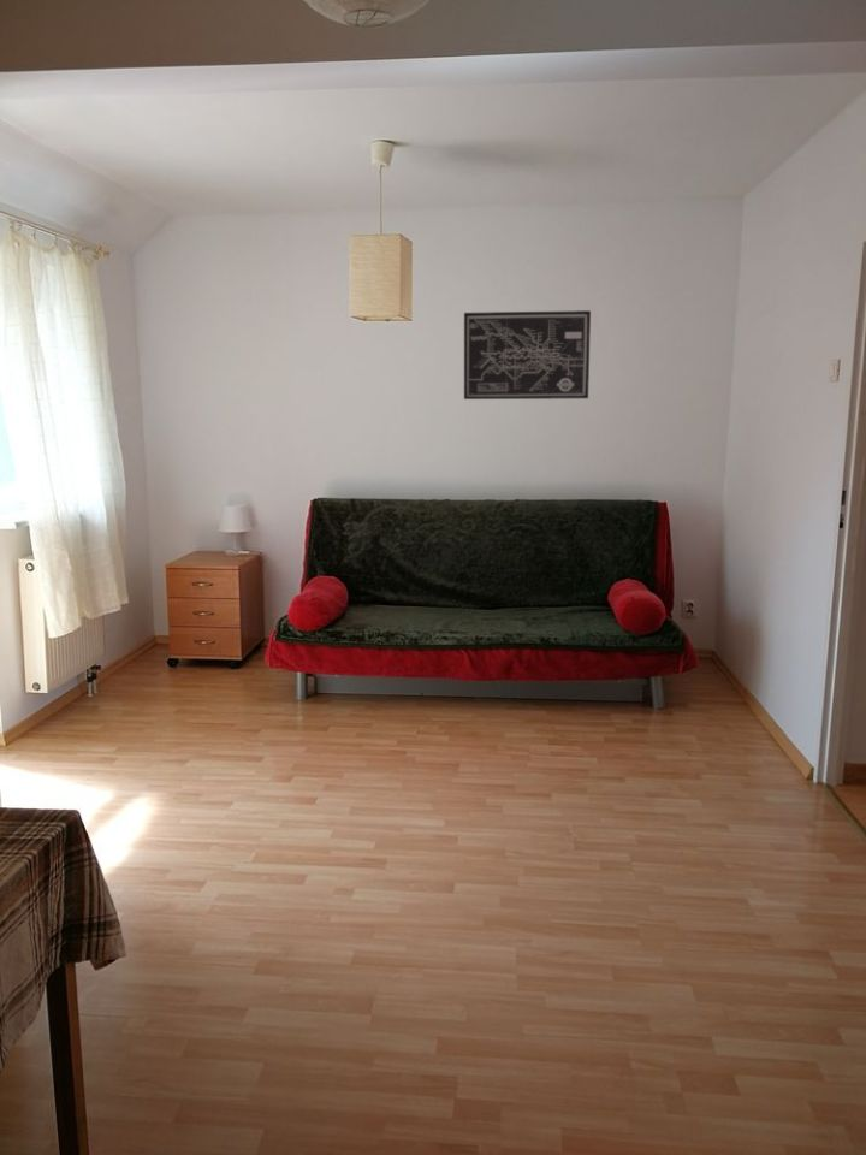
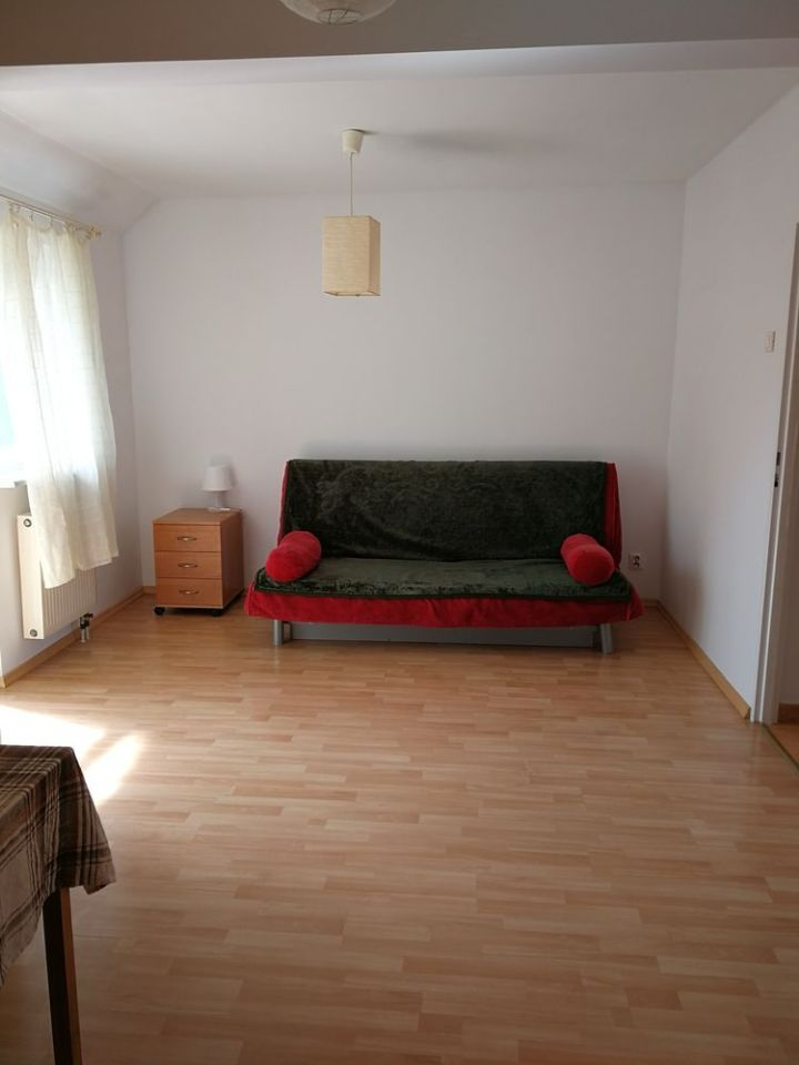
- wall art [463,309,592,401]
